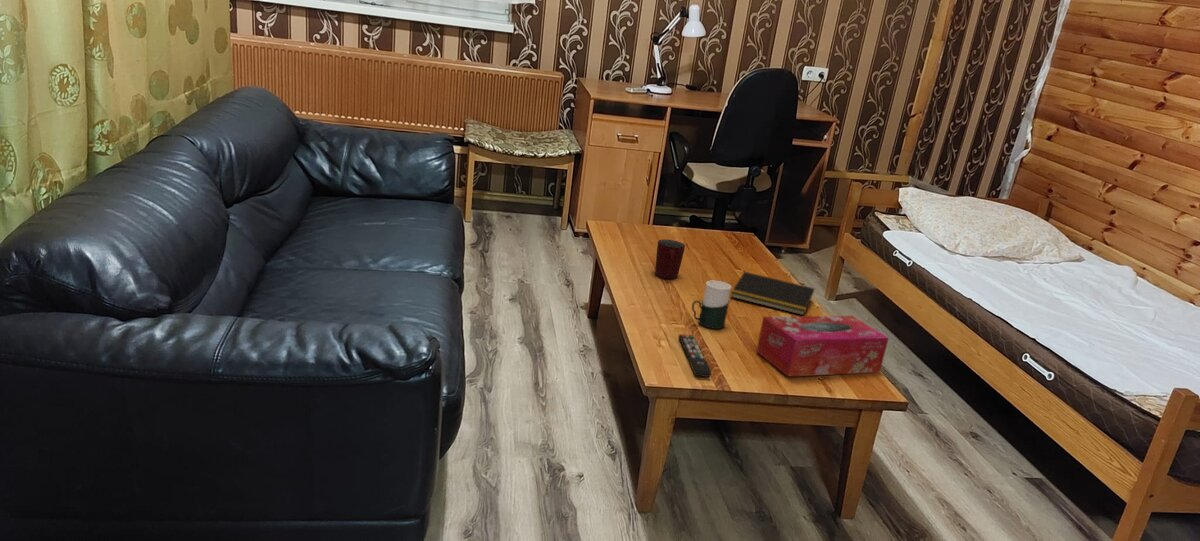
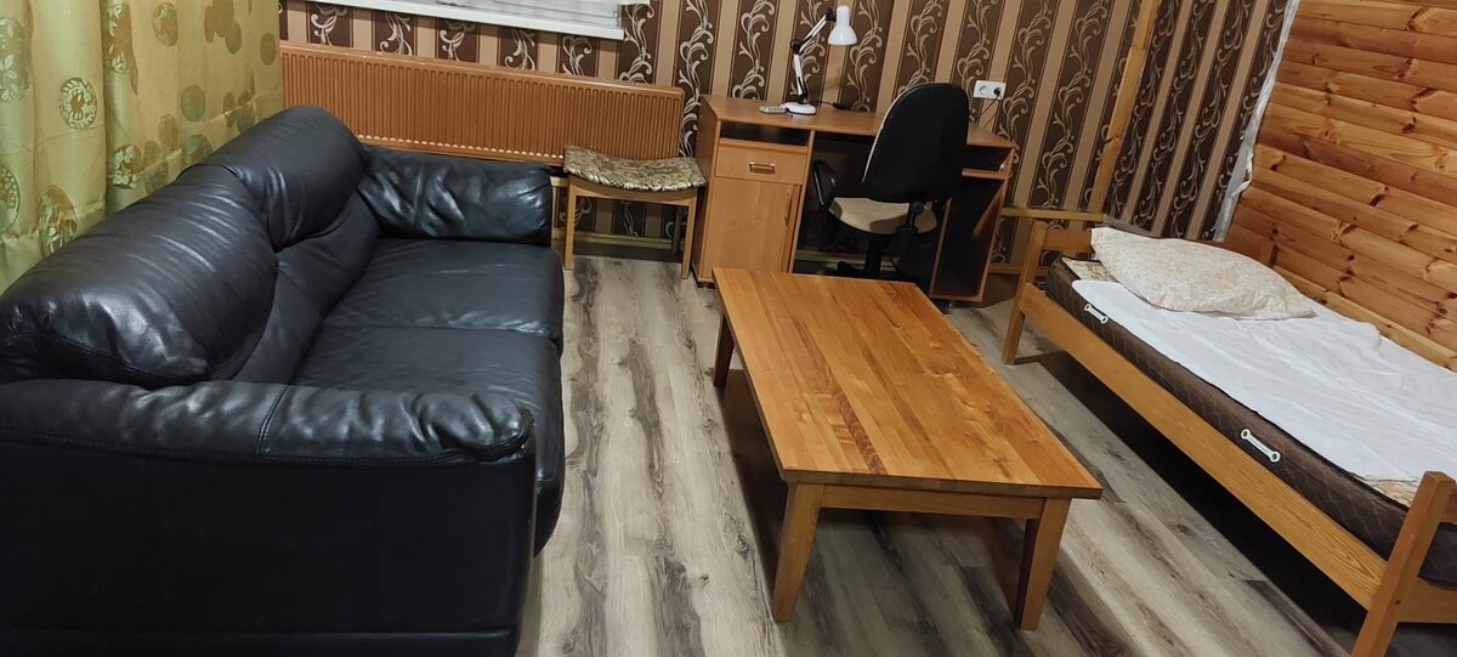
- remote control [678,333,712,378]
- tissue box [755,315,890,377]
- cup [691,280,732,330]
- mug [654,239,686,280]
- notepad [730,271,816,316]
